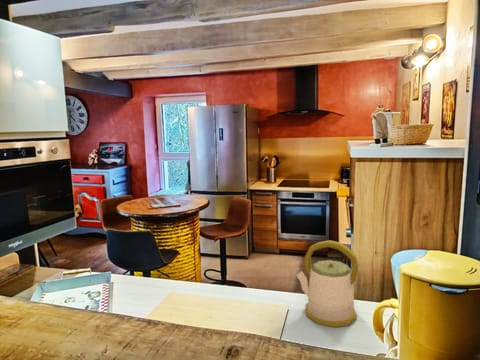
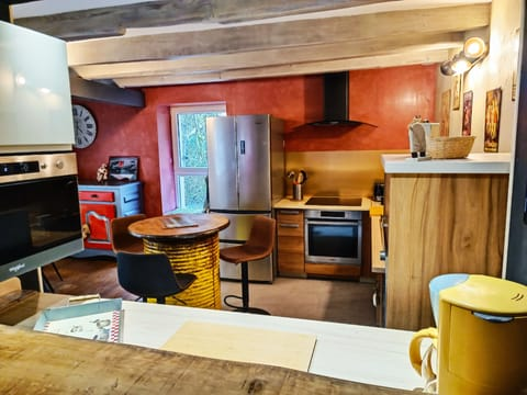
- kettle [295,239,360,328]
